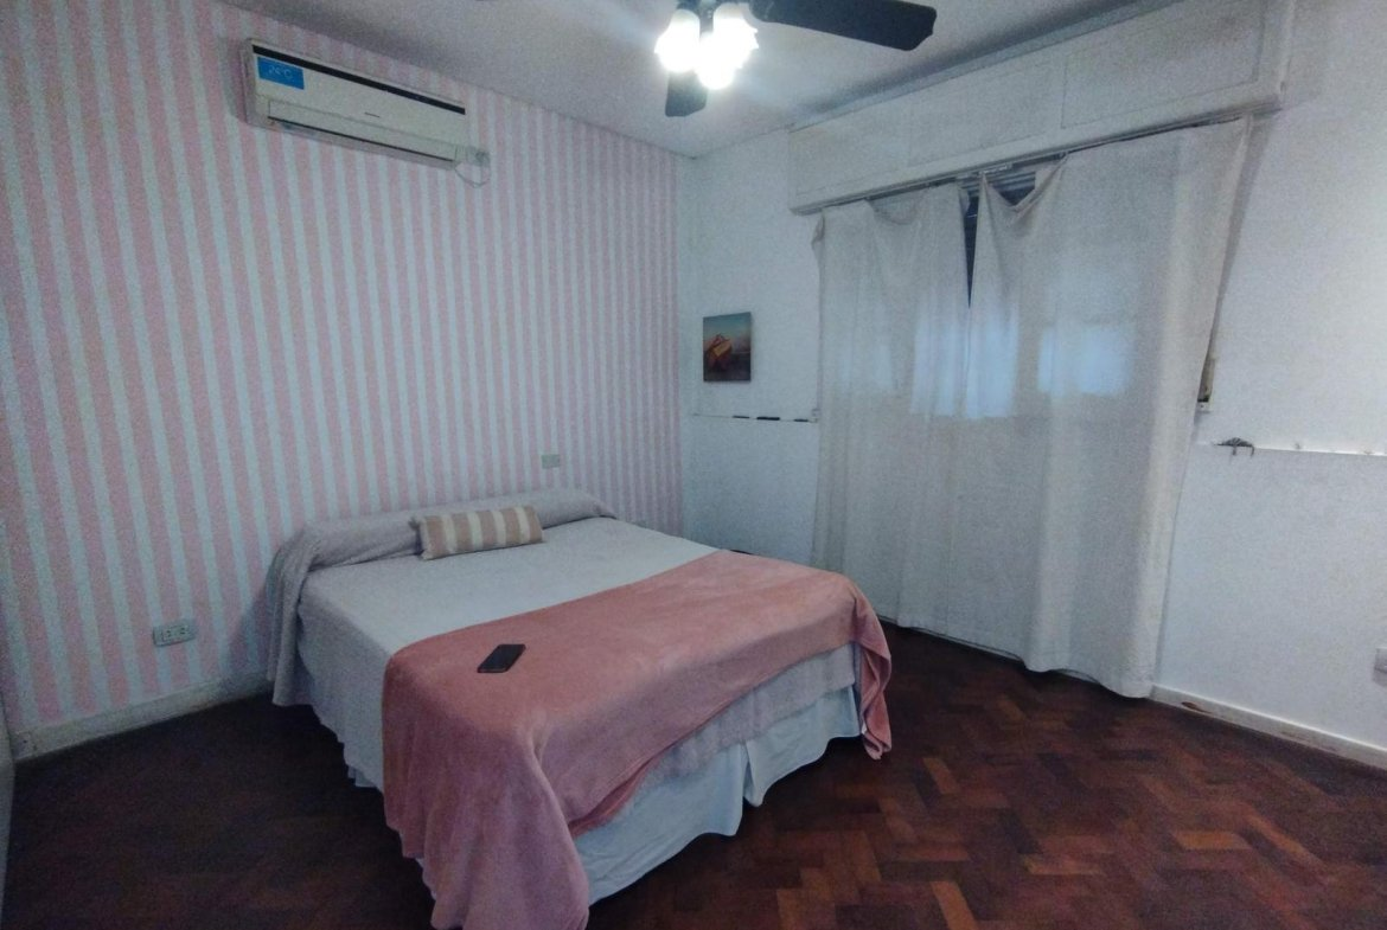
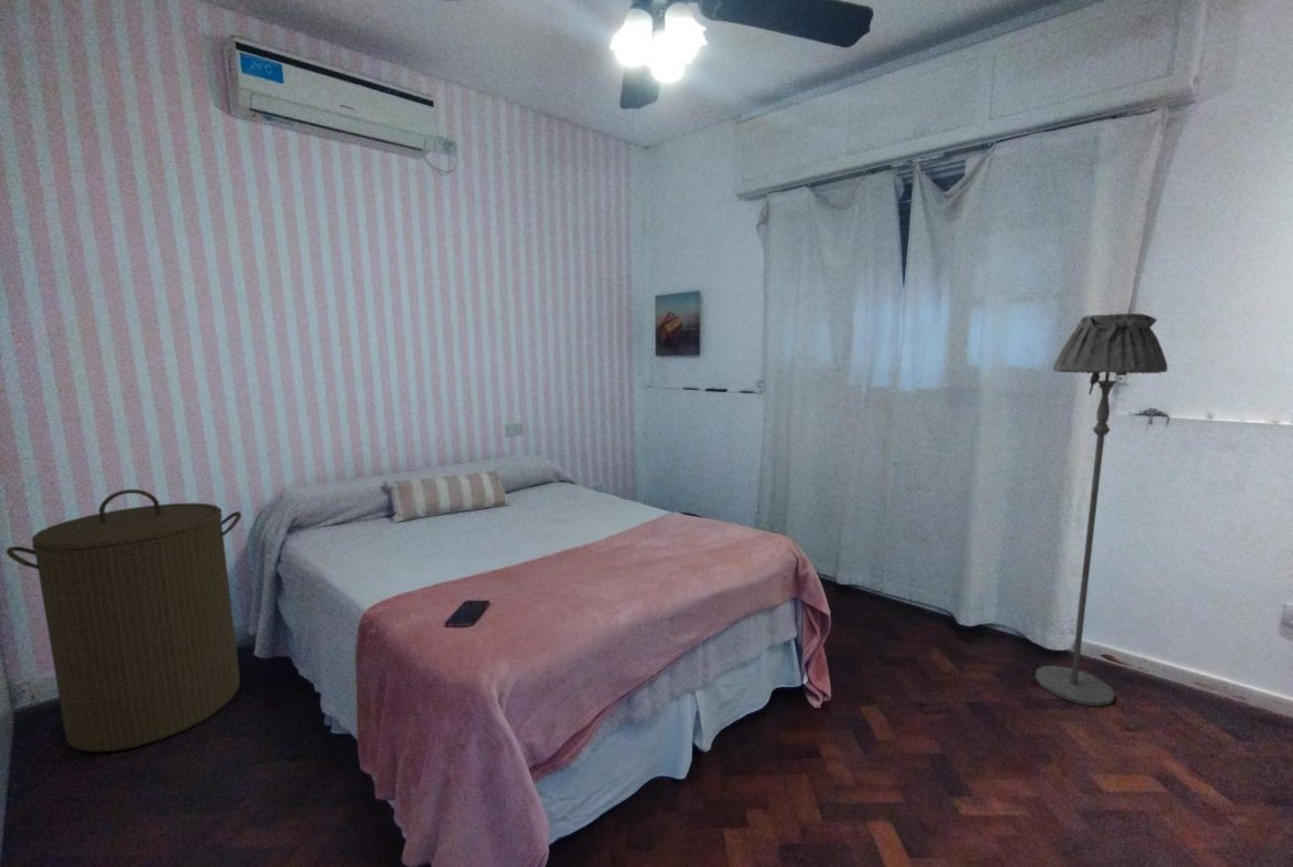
+ laundry hamper [6,488,242,753]
+ floor lamp [1033,313,1168,708]
